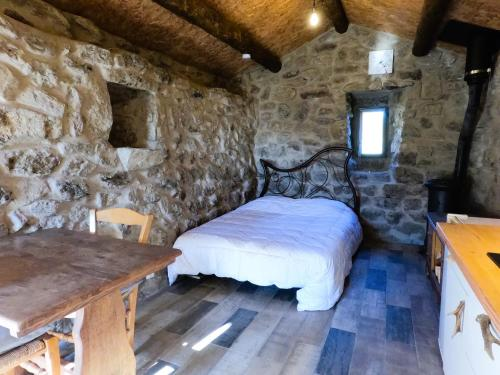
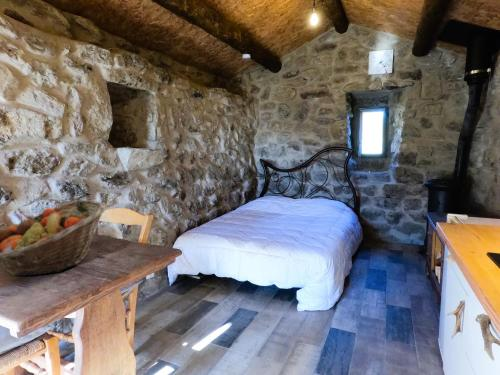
+ fruit basket [0,199,107,277]
